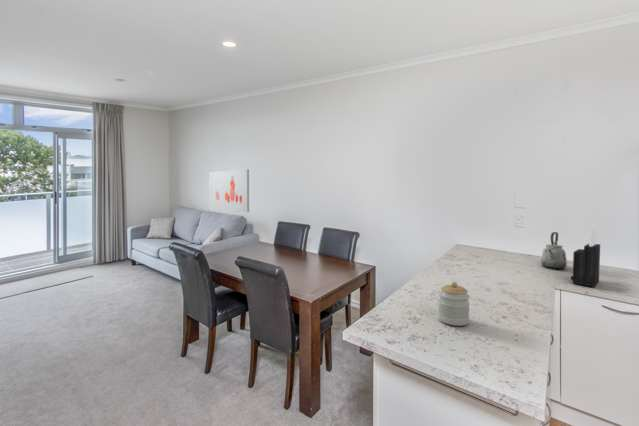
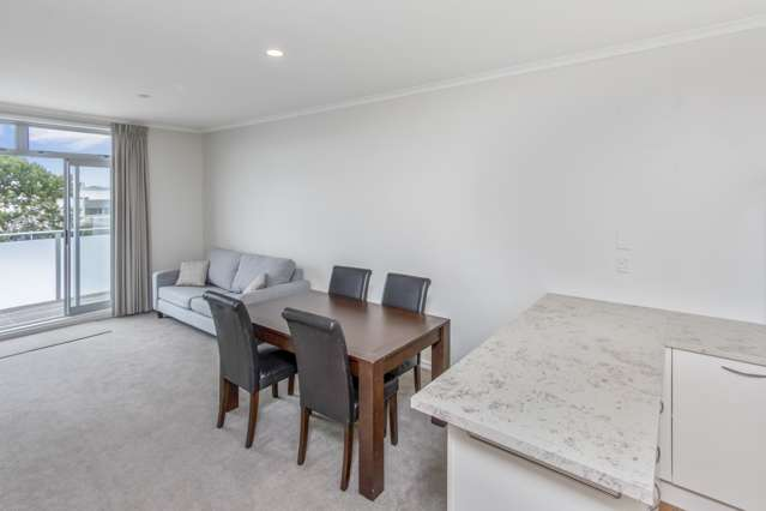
- knife block [570,224,601,288]
- kettle [540,231,568,270]
- jar [437,281,471,327]
- wall art [208,168,250,213]
